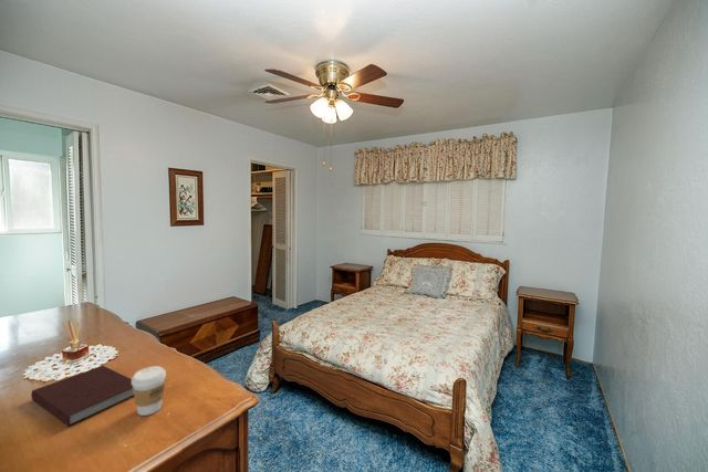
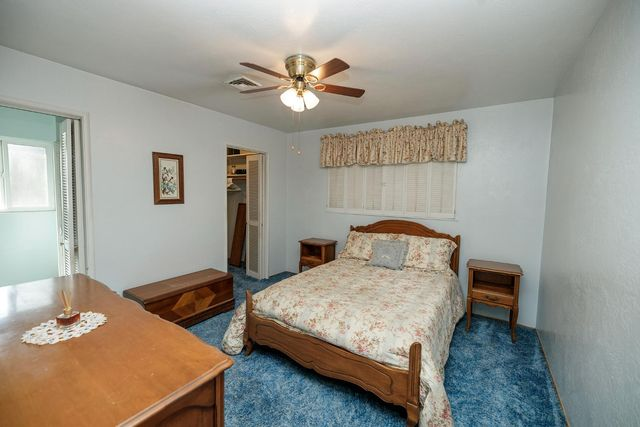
- coffee cup [131,365,167,417]
- notebook [30,365,134,427]
